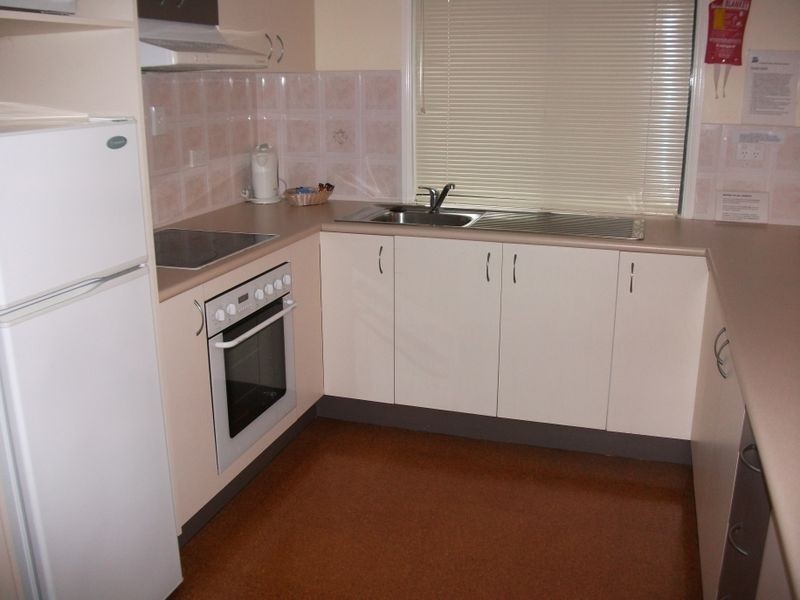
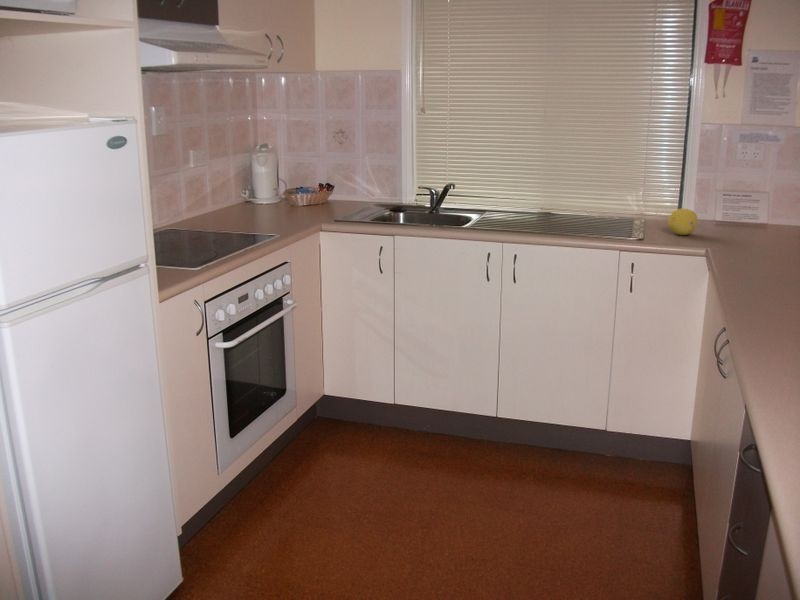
+ fruit [667,208,698,236]
